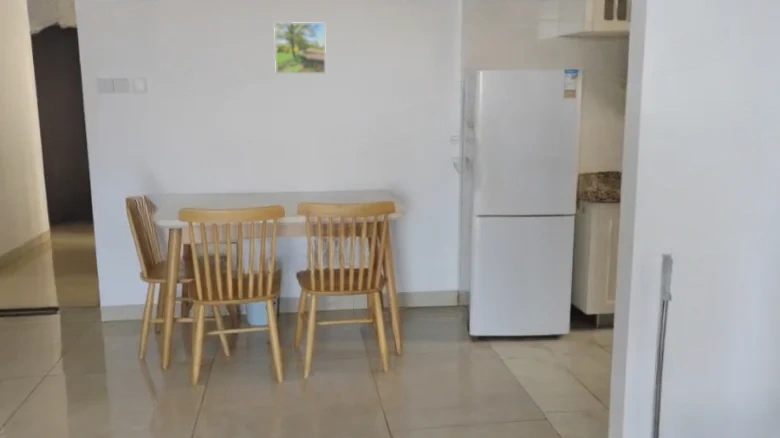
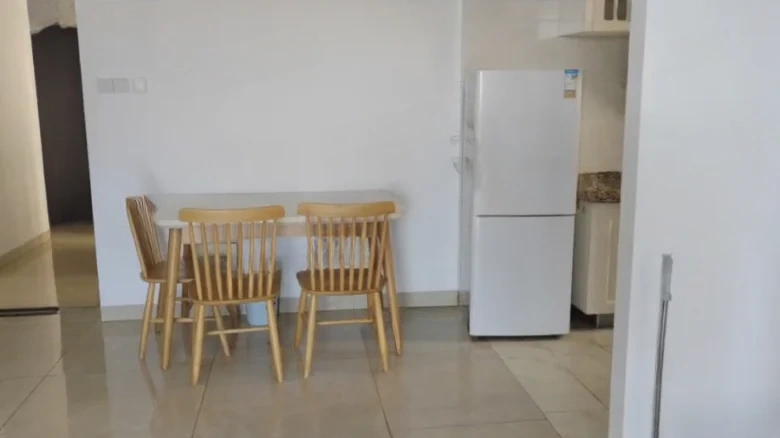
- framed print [273,21,327,75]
